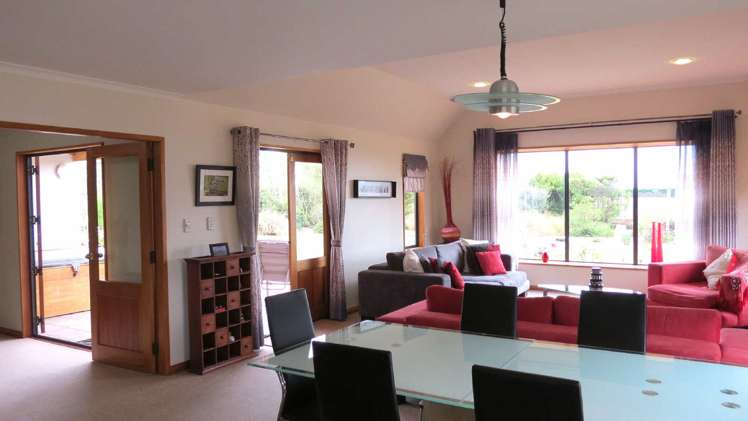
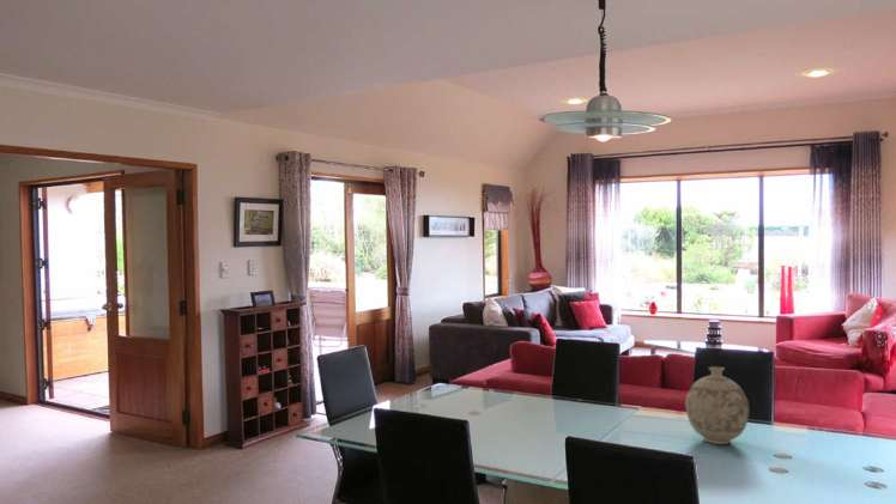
+ decorative vase [684,365,750,445]
